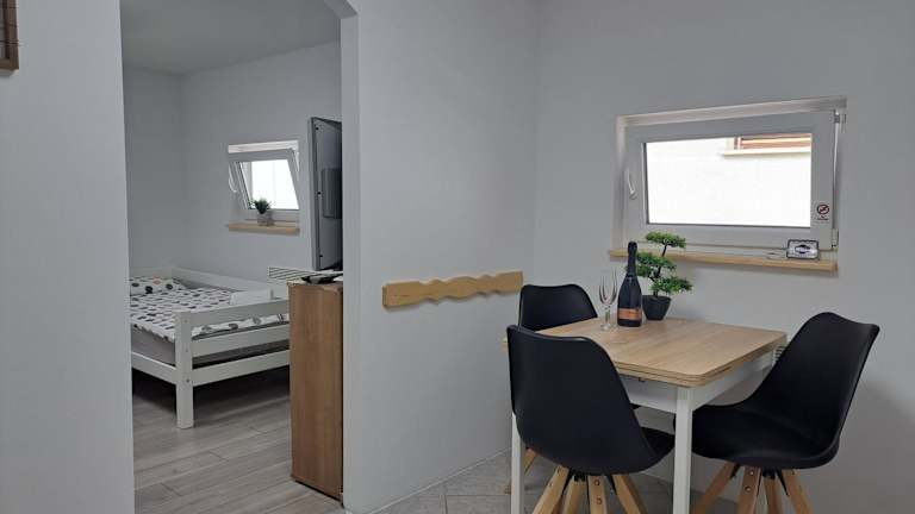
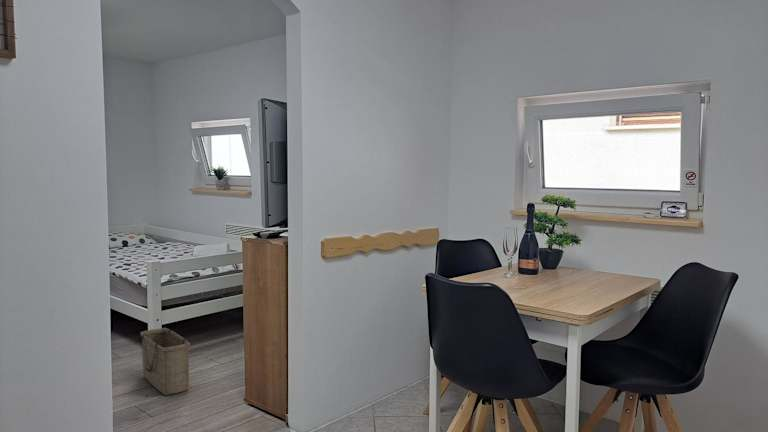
+ basket [139,327,191,396]
